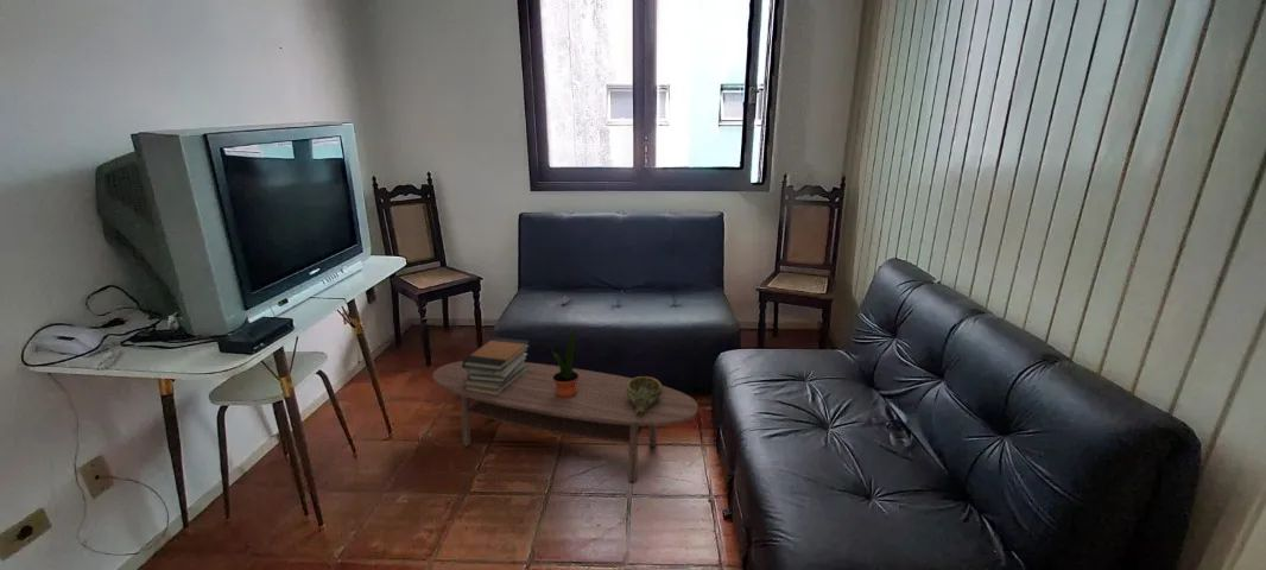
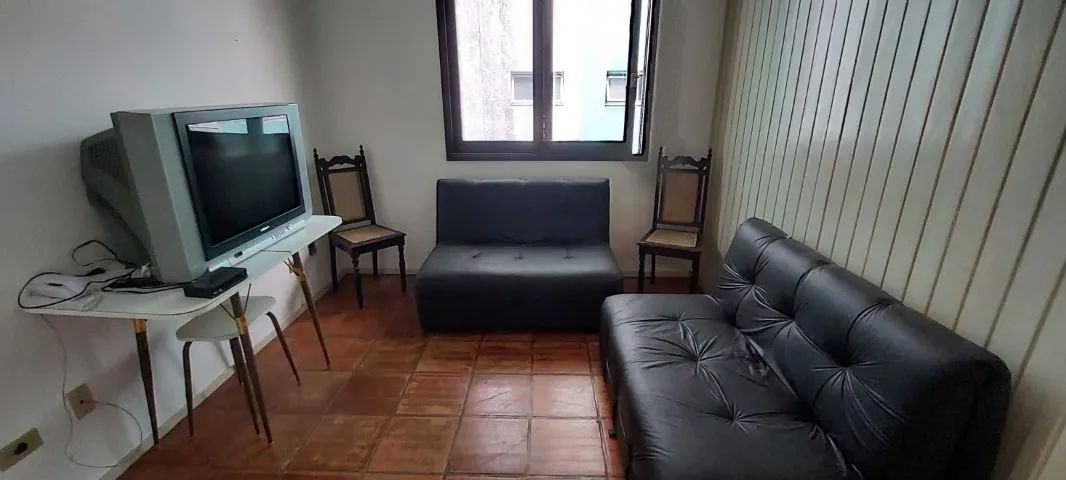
- coffee table [431,360,700,483]
- potted plant [550,328,578,398]
- book stack [462,336,531,395]
- decorative bowl [626,375,663,416]
